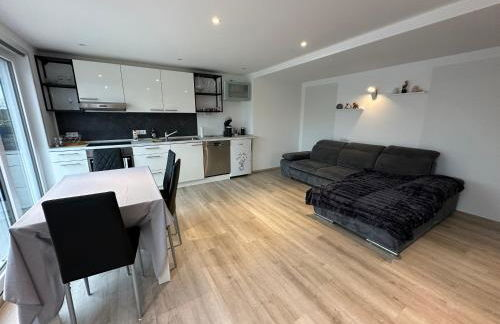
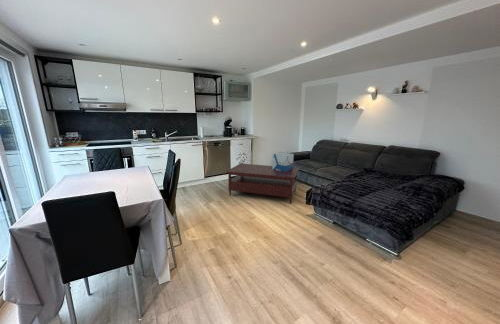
+ decorative cube [272,152,295,172]
+ coffee table [225,162,300,205]
